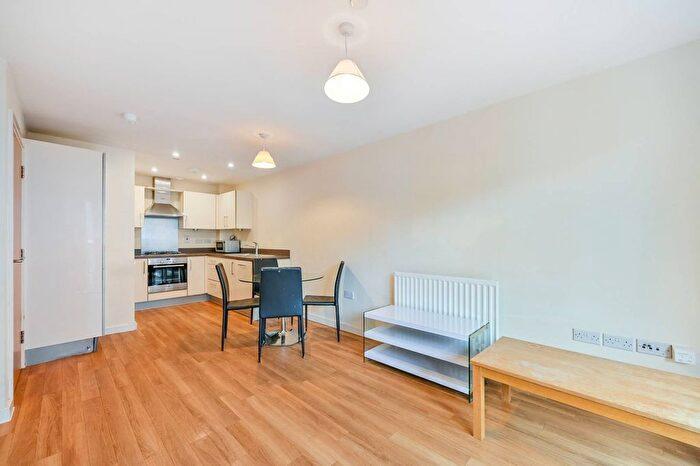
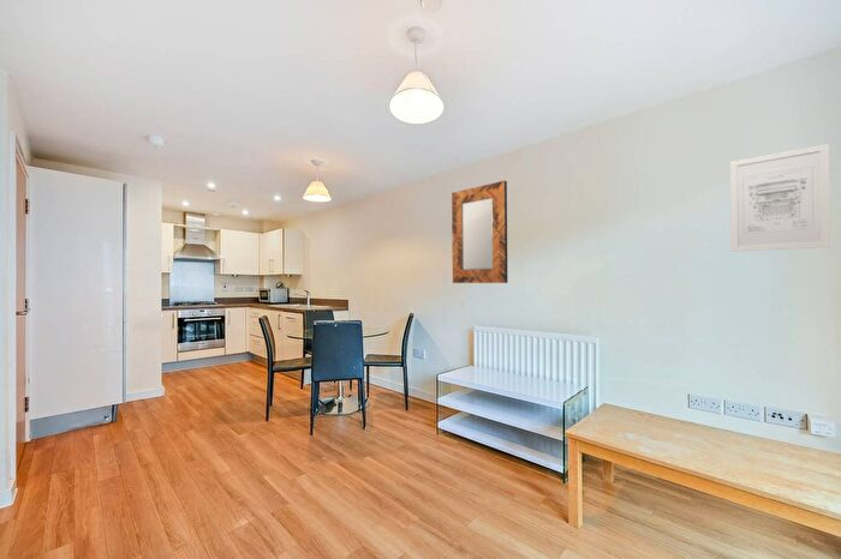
+ wall art [729,143,831,253]
+ home mirror [451,180,509,284]
